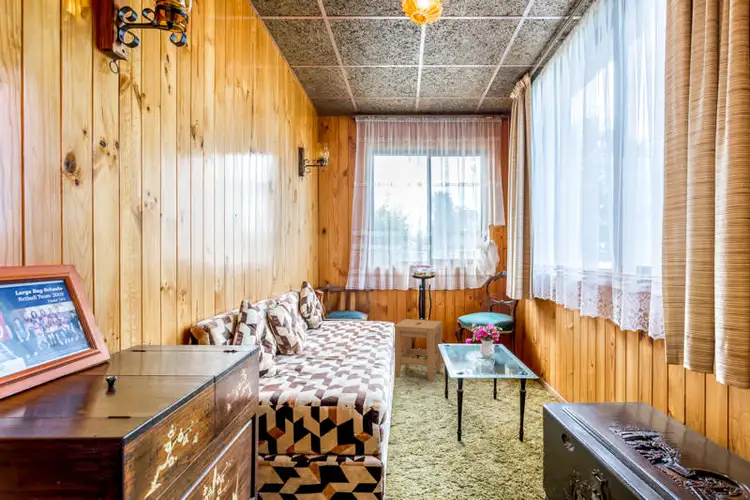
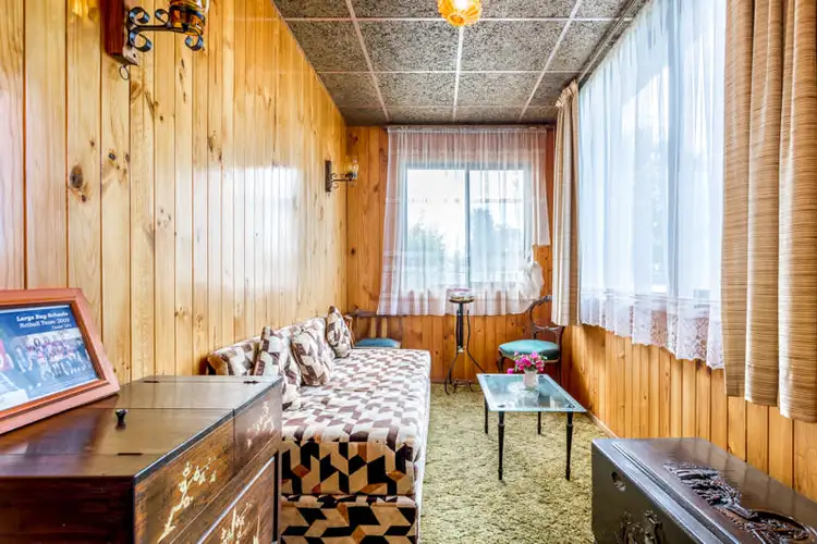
- stool [393,318,443,383]
